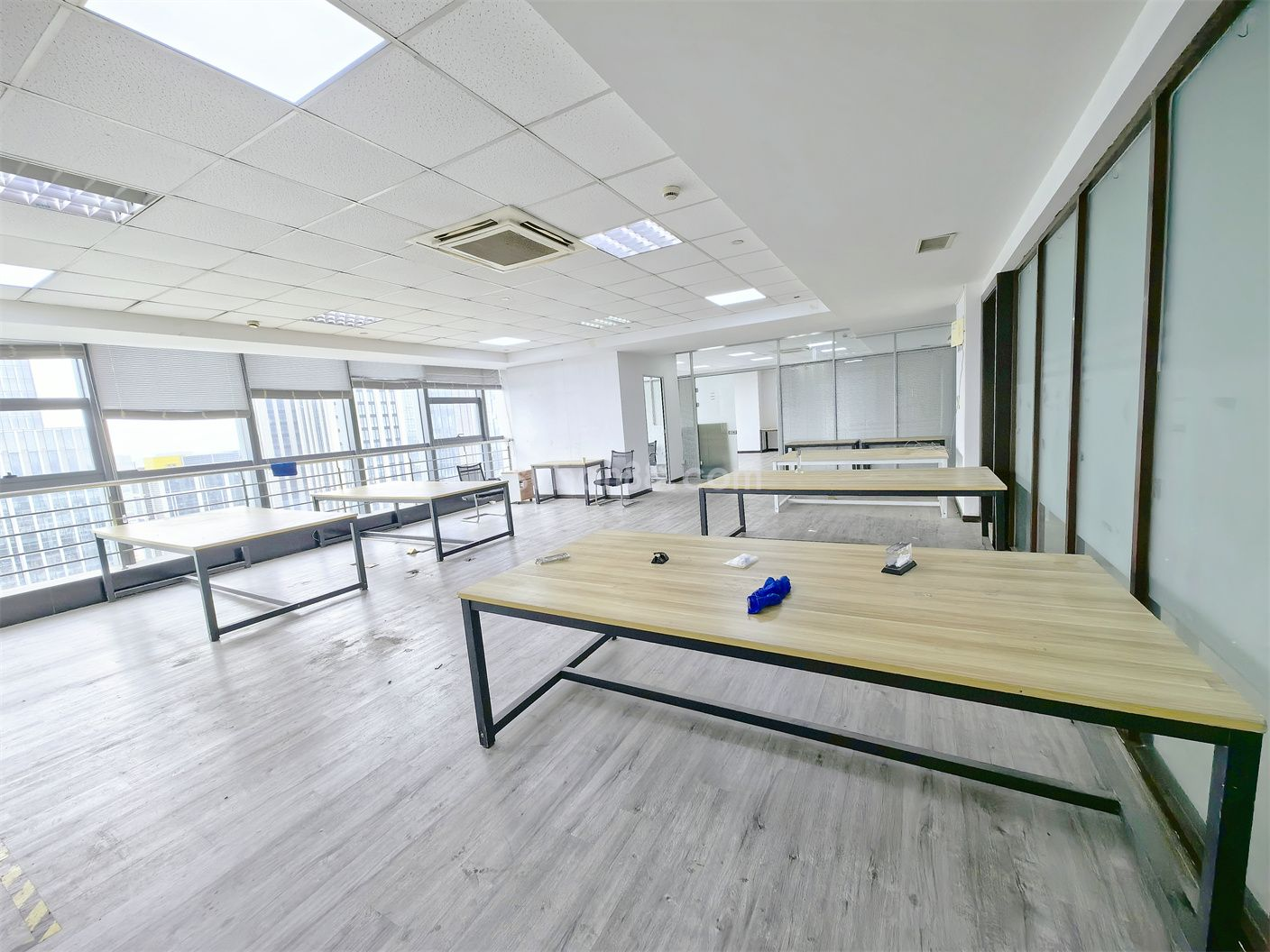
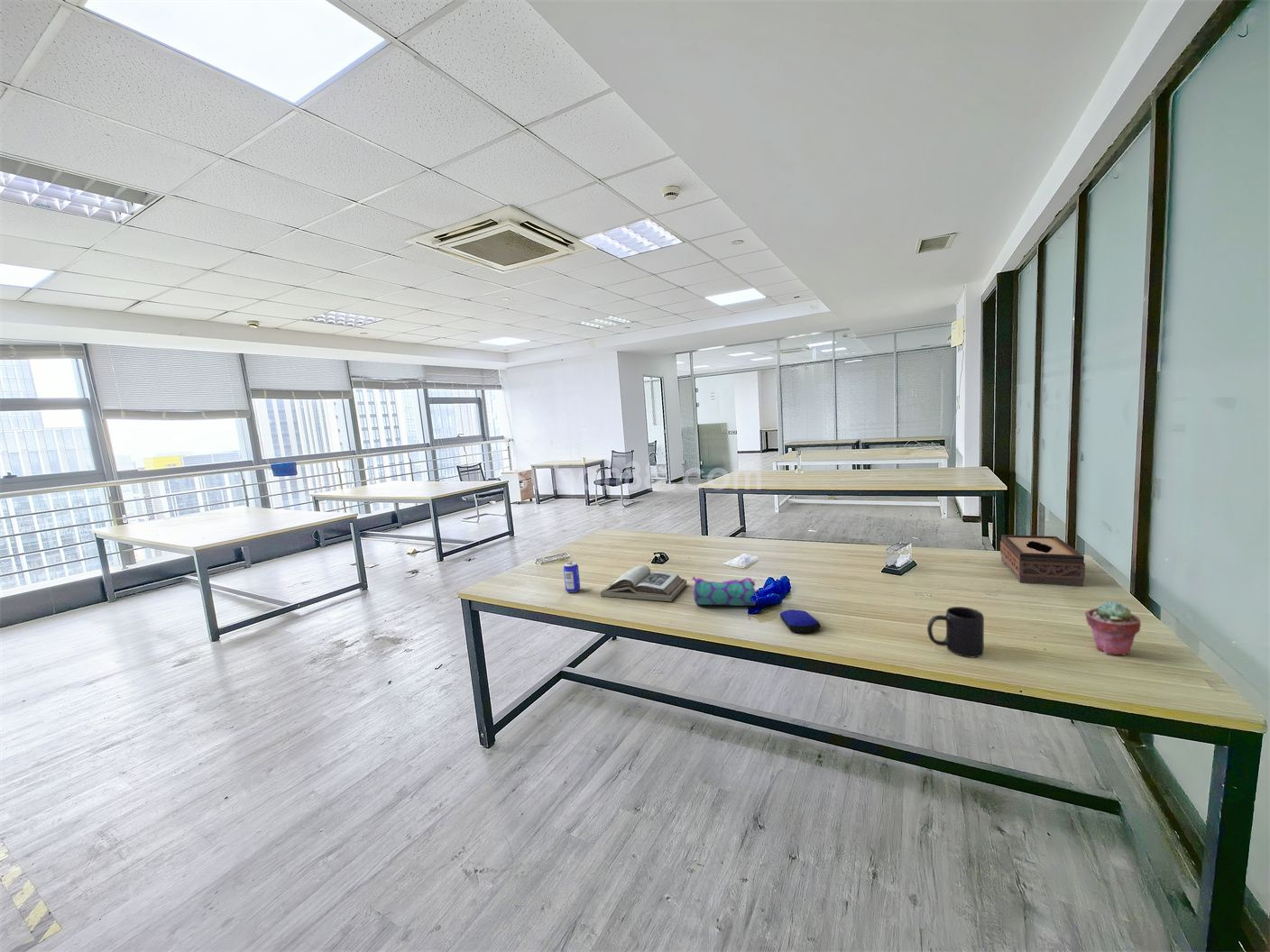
+ computer mouse [779,609,822,634]
+ pencil case [691,575,757,607]
+ mug [926,606,985,658]
+ tissue box [999,534,1086,588]
+ beer can [563,560,581,593]
+ book [600,564,687,602]
+ potted succulent [1084,601,1142,656]
